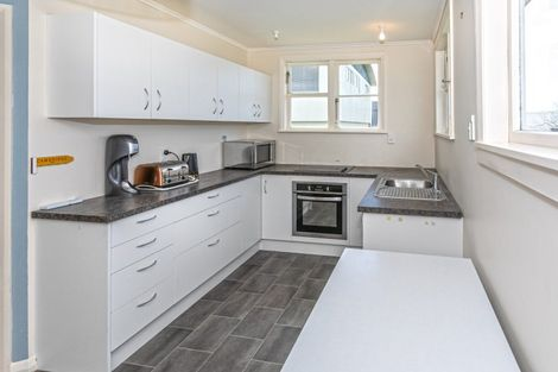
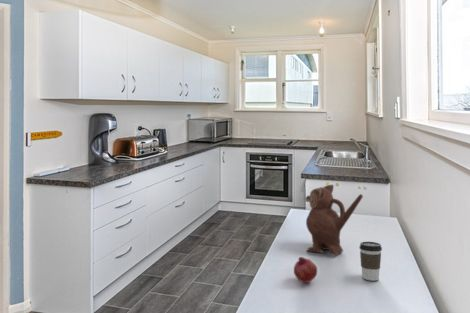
+ teapot [304,184,364,257]
+ fruit [293,256,318,284]
+ coffee cup [358,241,383,282]
